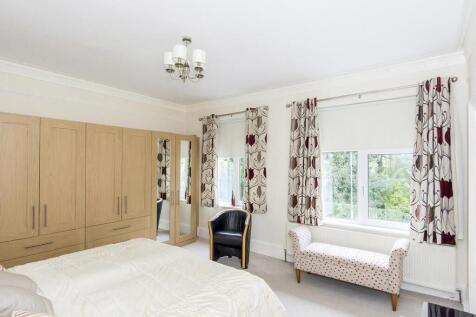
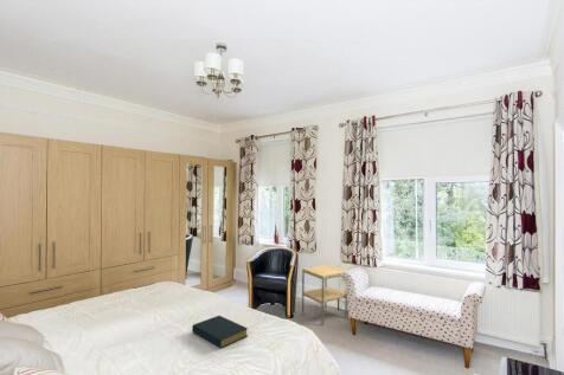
+ side table [301,264,348,325]
+ hardback book [191,315,249,349]
